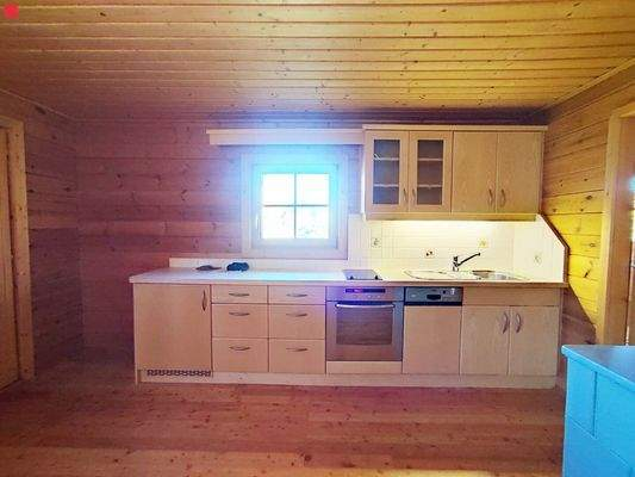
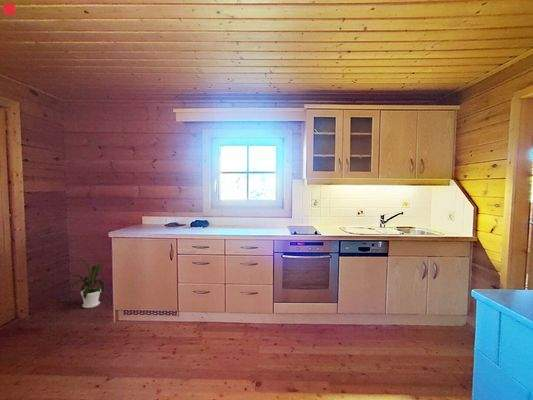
+ house plant [59,258,106,309]
